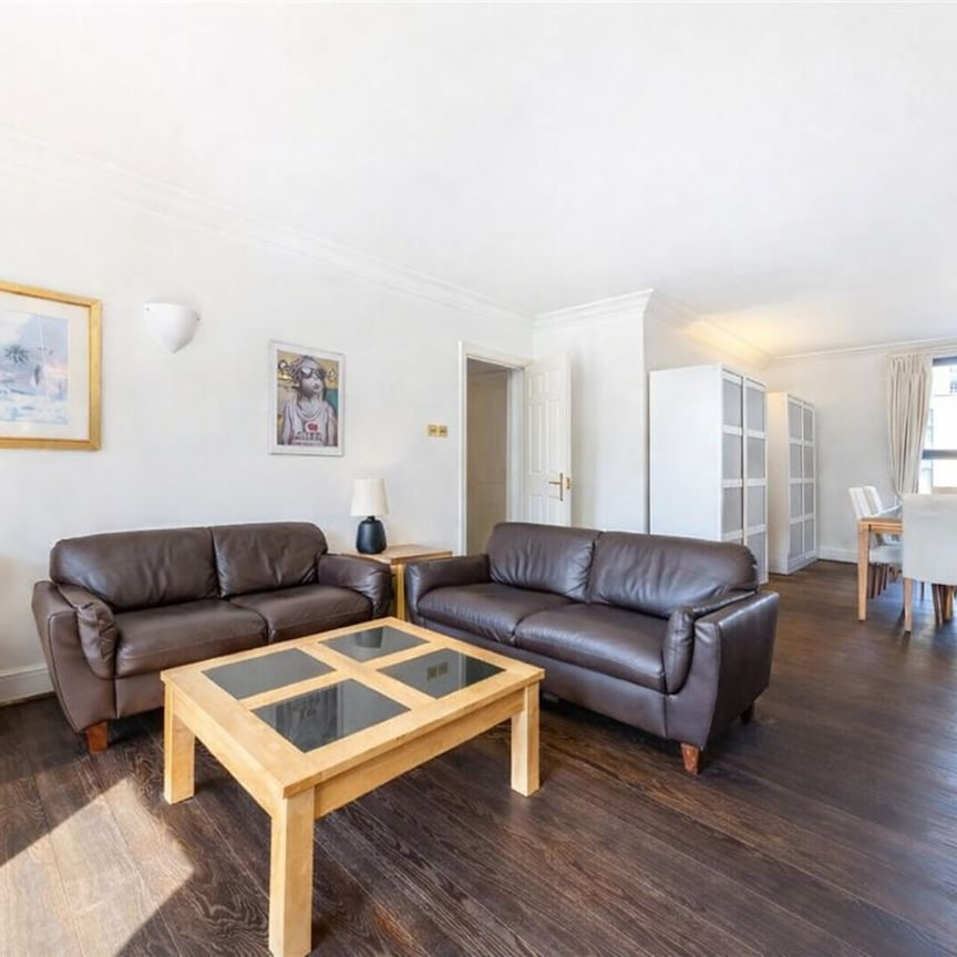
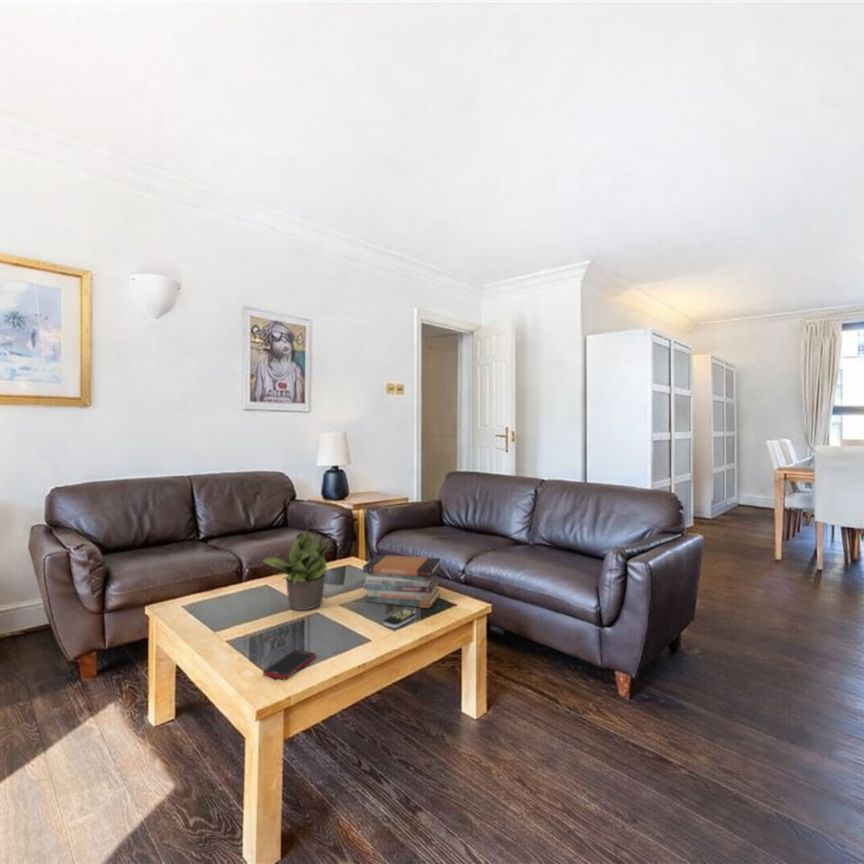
+ cell phone [262,649,317,680]
+ potted plant [261,529,334,611]
+ remote control [382,608,418,629]
+ book stack [362,554,442,609]
